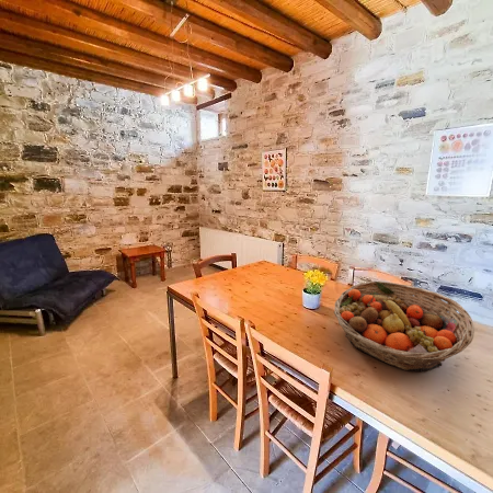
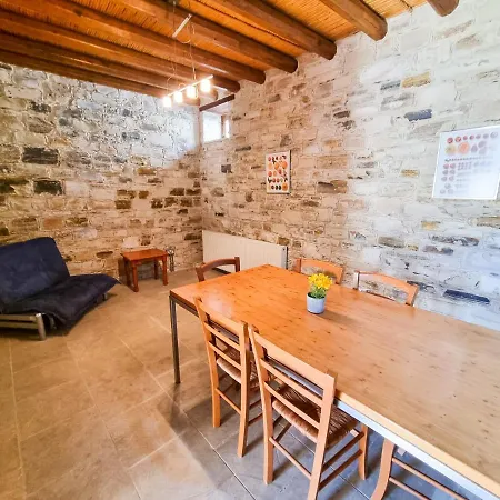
- fruit basket [333,280,475,372]
